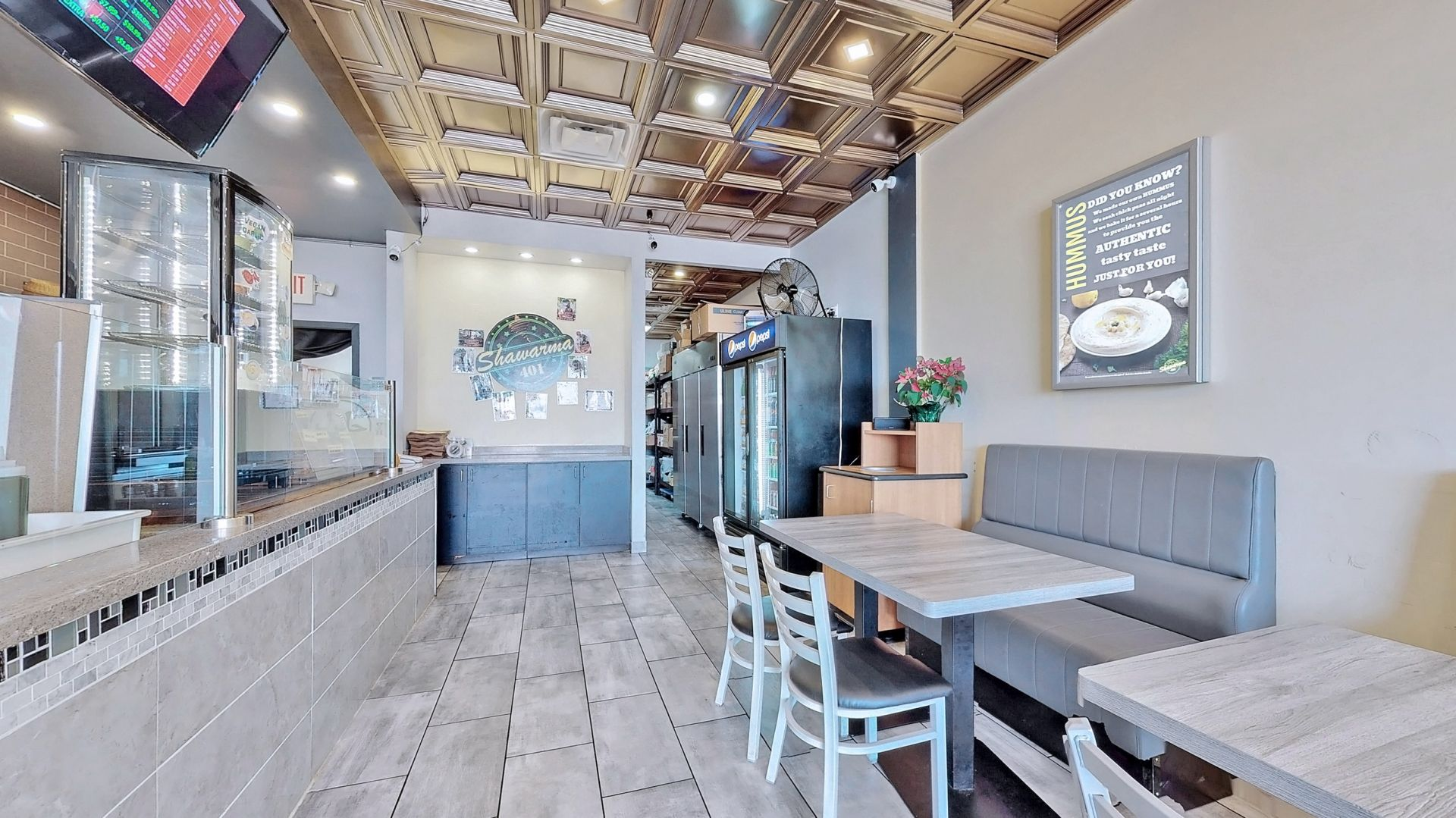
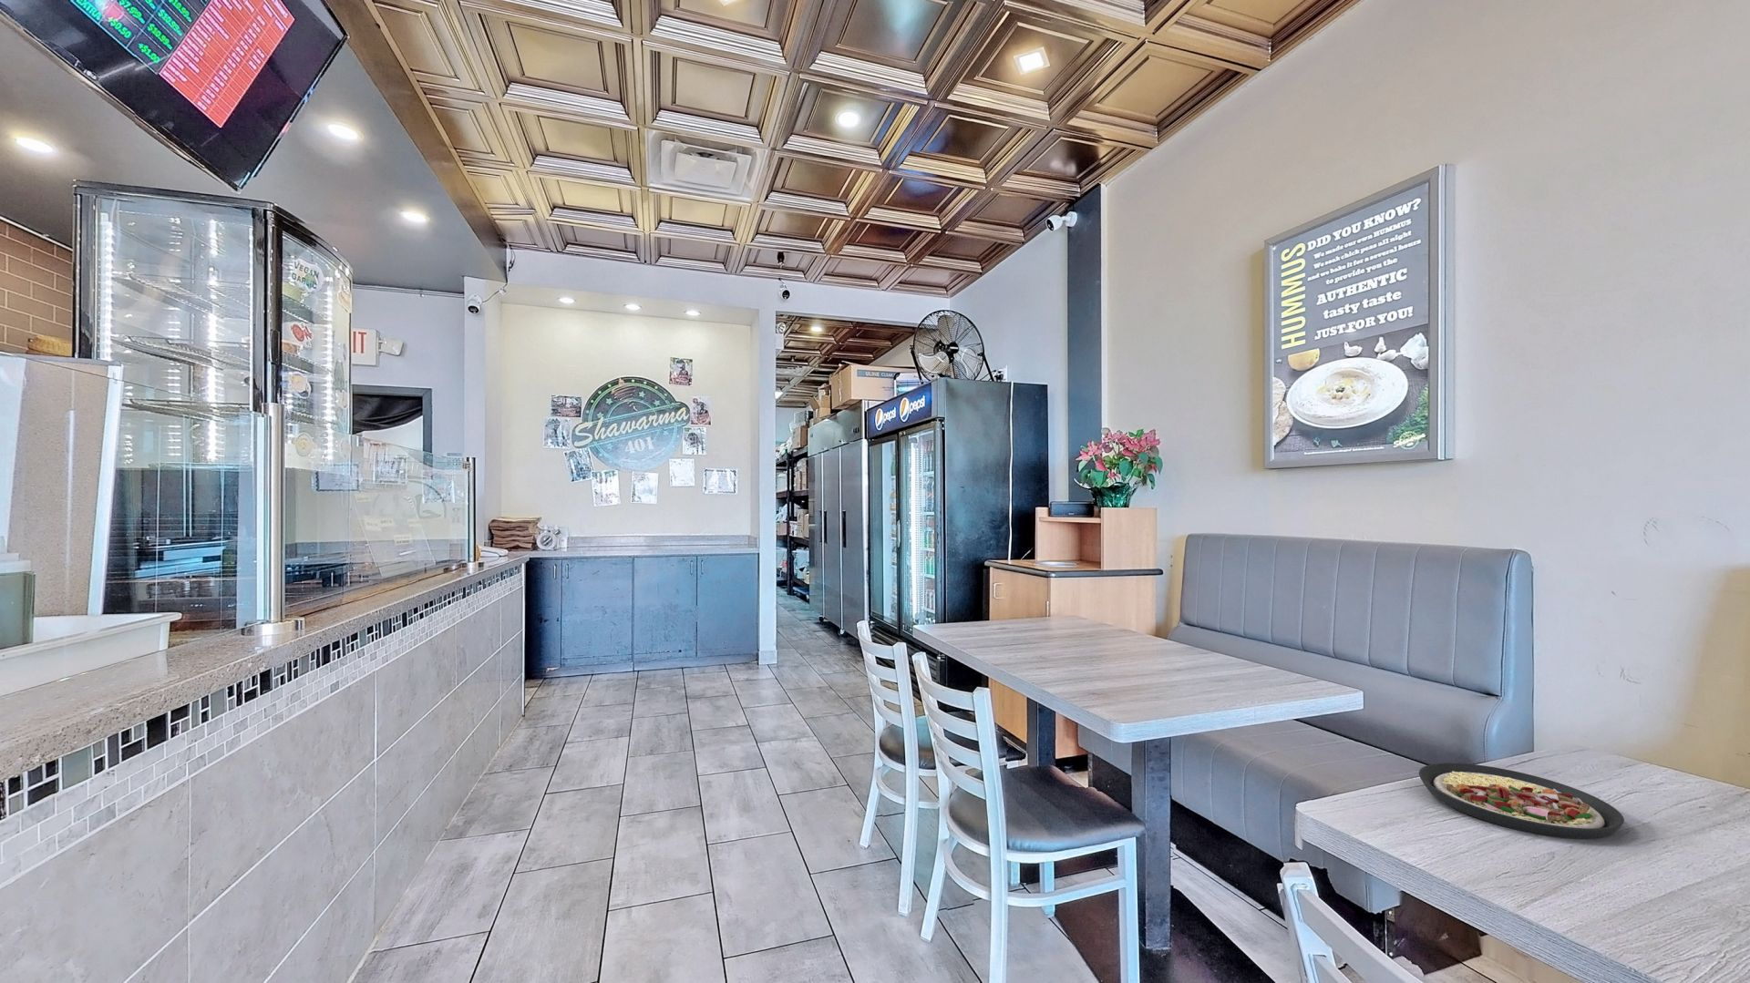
+ plate [1418,762,1625,840]
